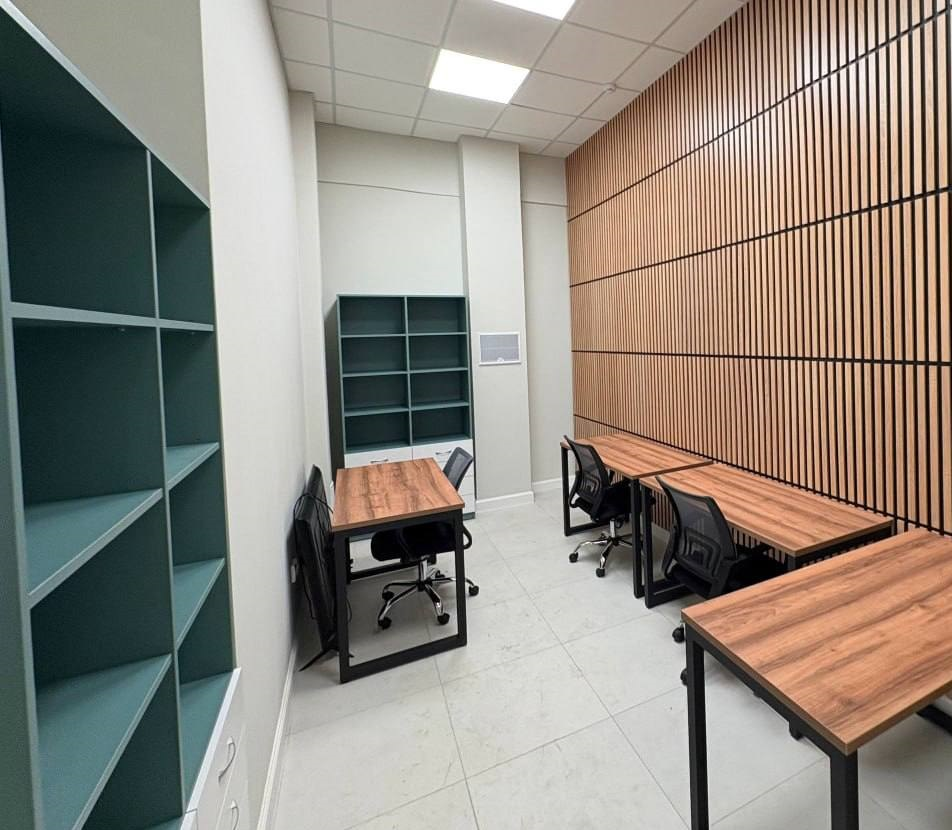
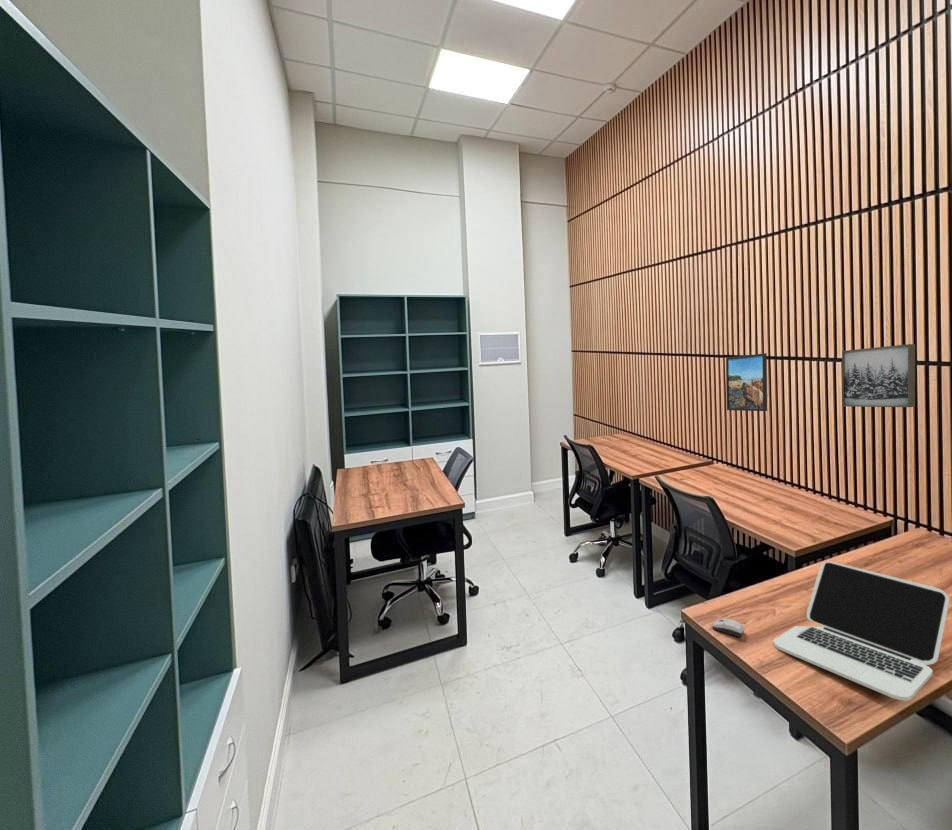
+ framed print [725,352,768,412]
+ computer mouse [712,618,746,638]
+ wall art [841,343,916,408]
+ laptop [772,561,950,702]
